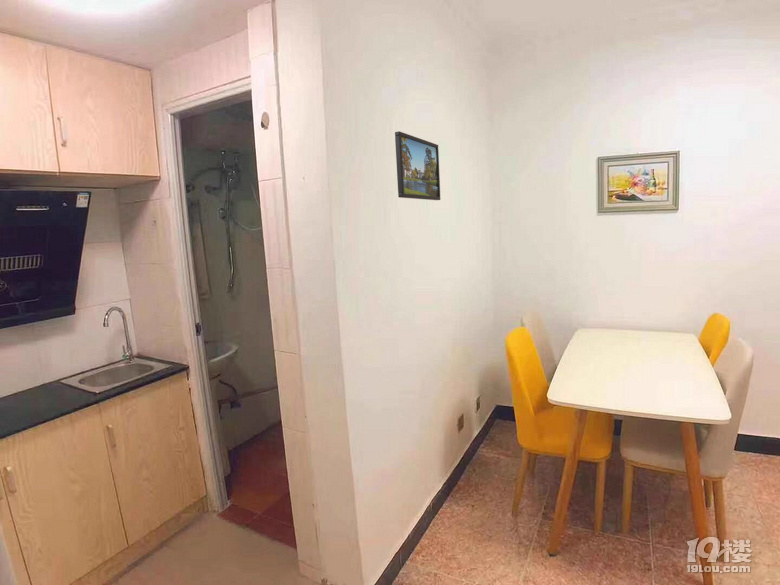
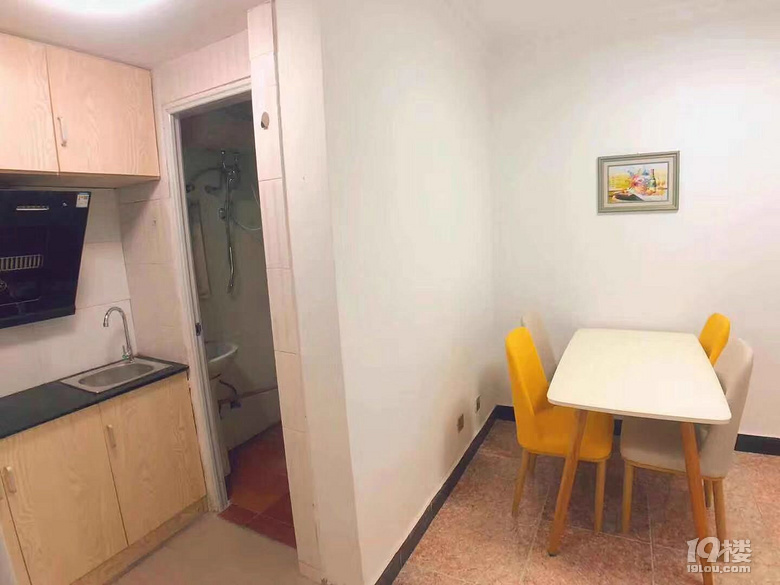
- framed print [394,130,441,201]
